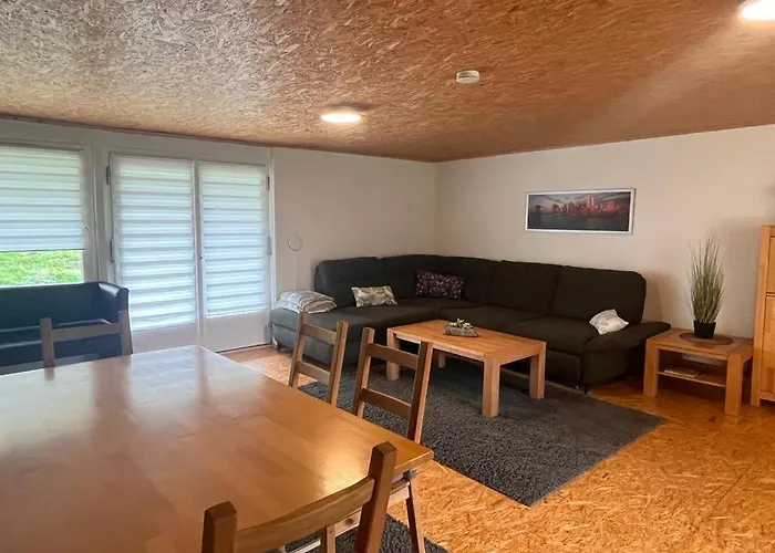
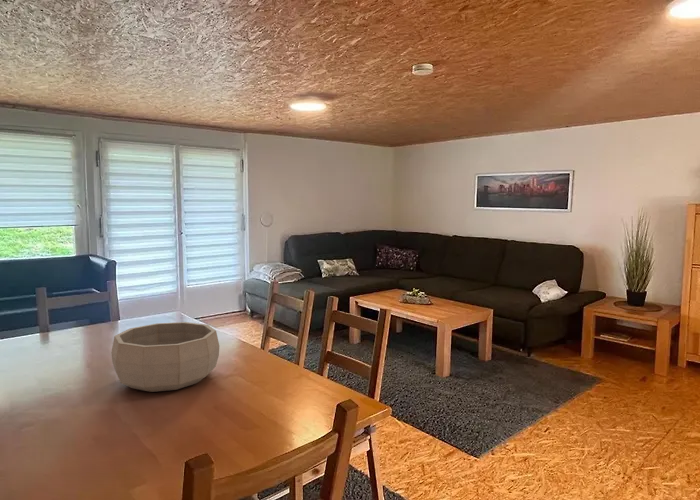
+ decorative bowl [110,321,220,393]
